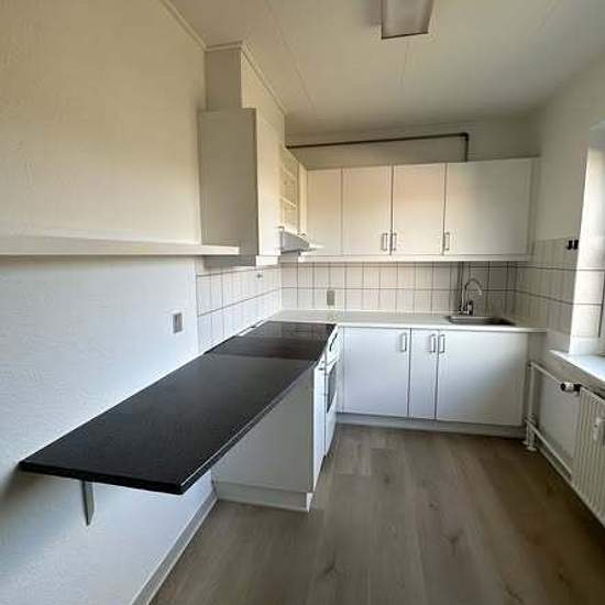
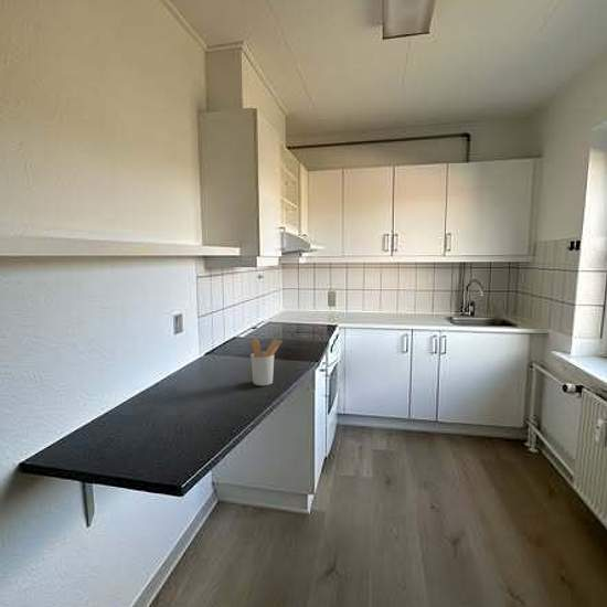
+ utensil holder [249,338,283,386]
